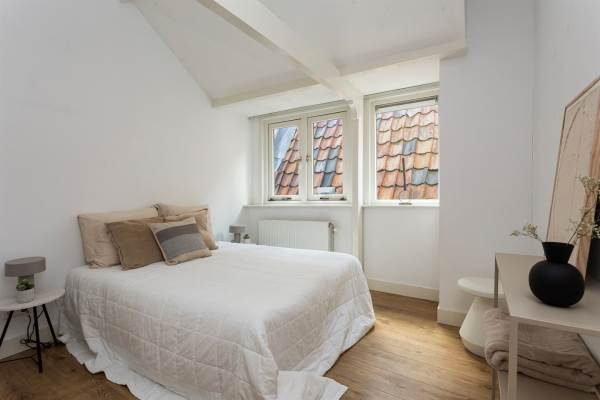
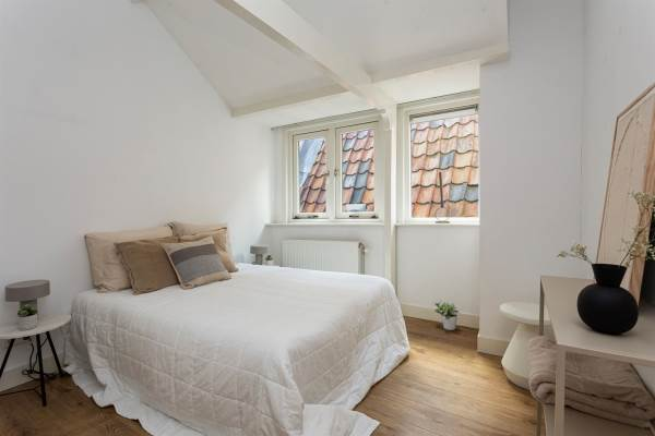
+ potted plant [433,300,461,331]
